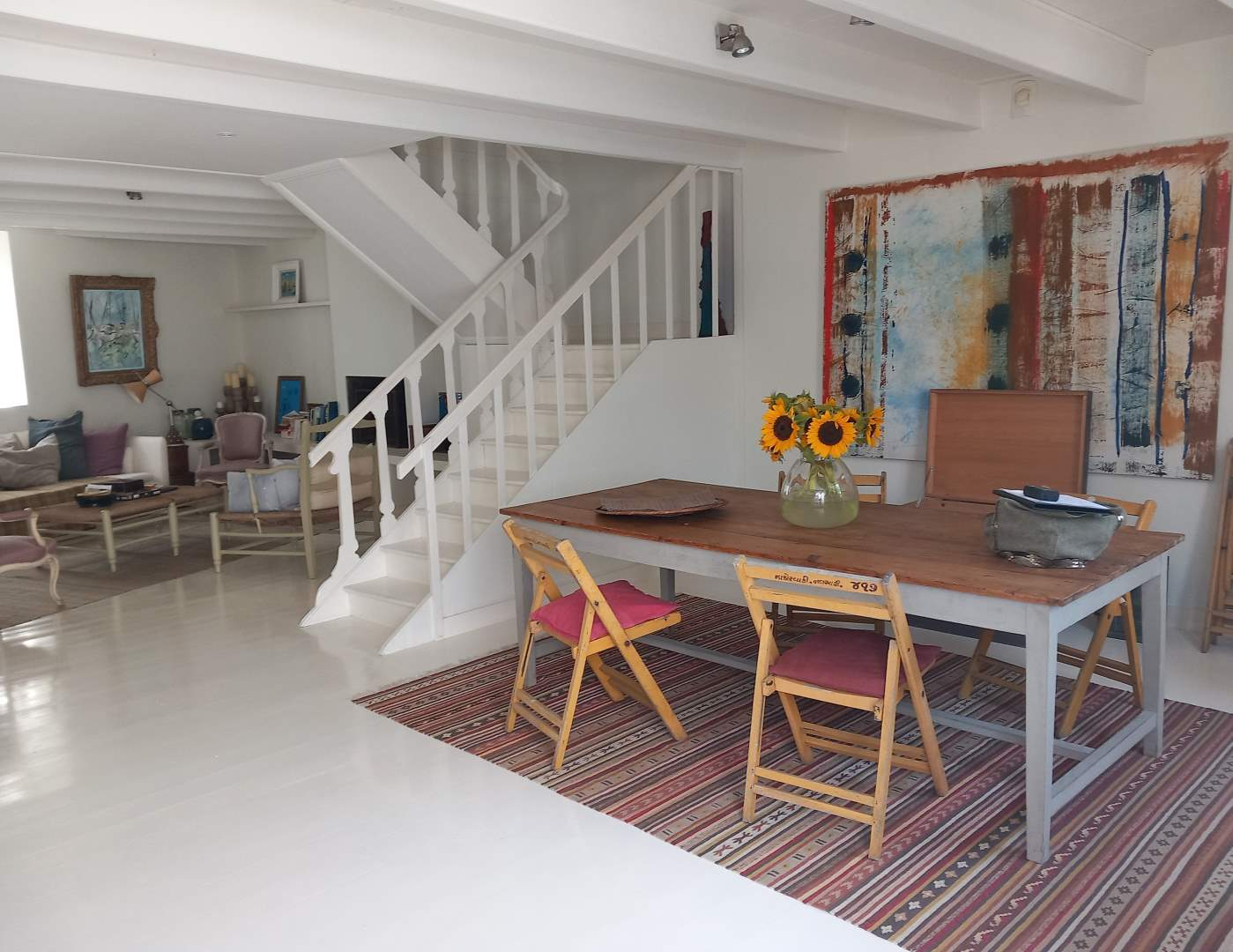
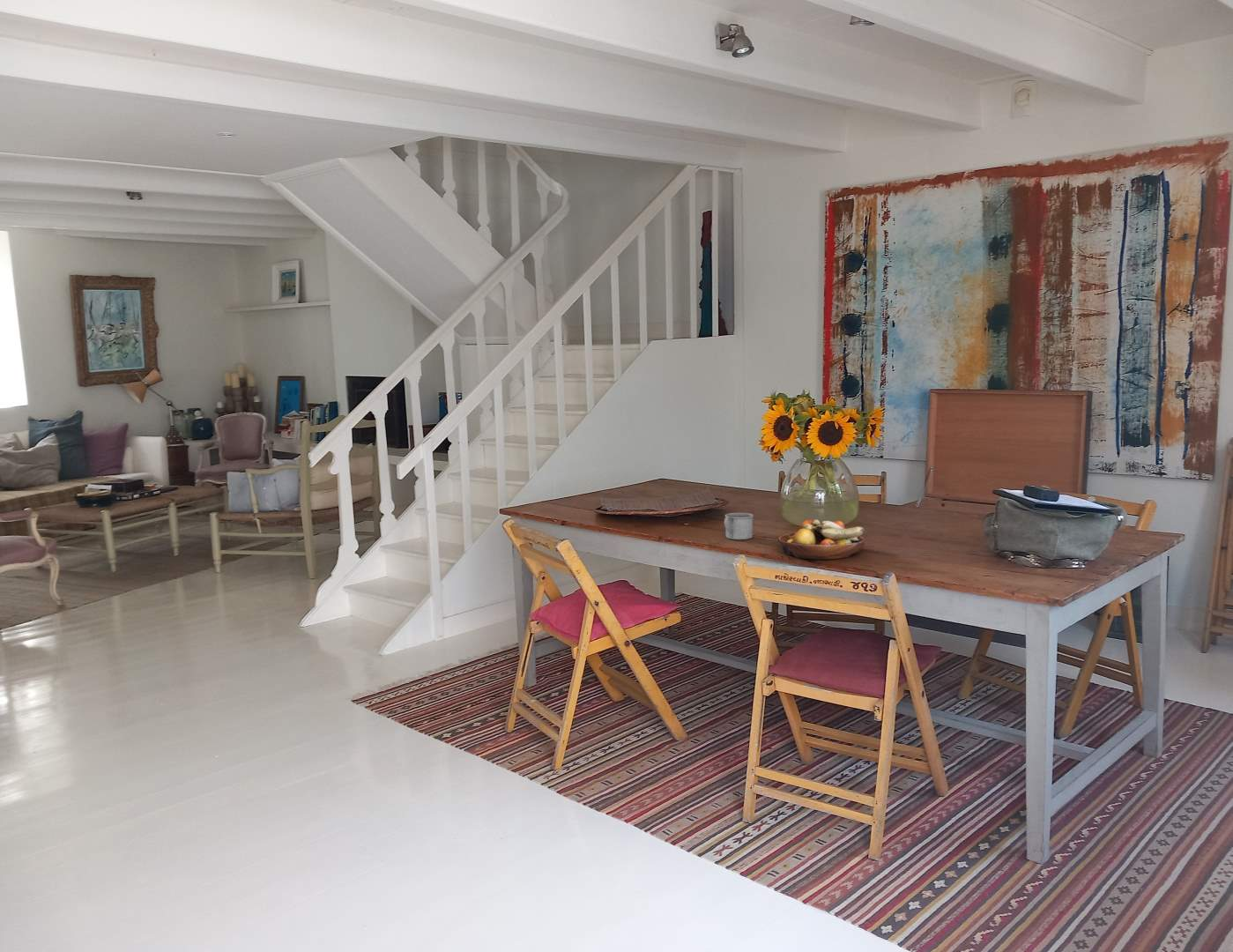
+ fruit bowl [777,518,865,561]
+ mug [724,512,754,540]
